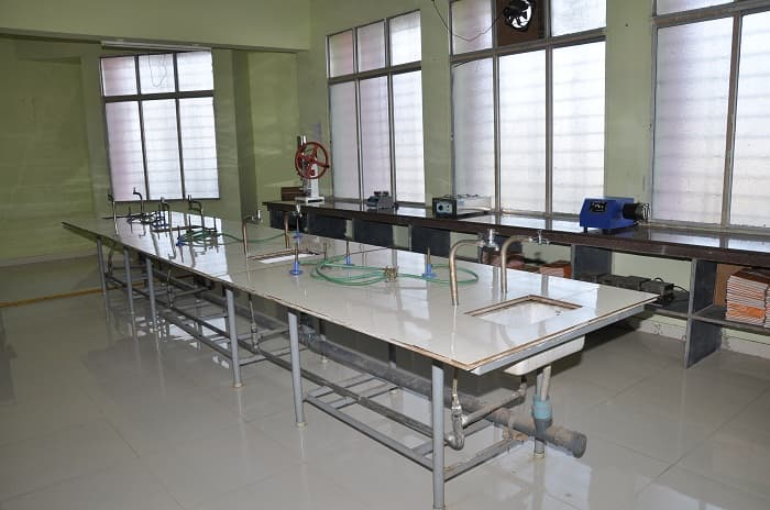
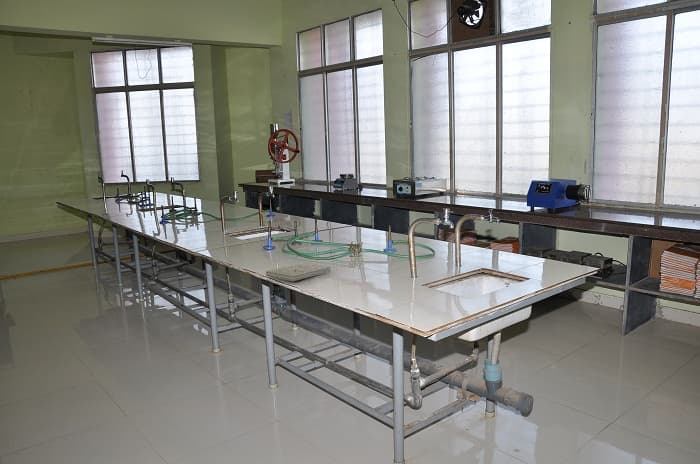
+ book [265,261,332,282]
